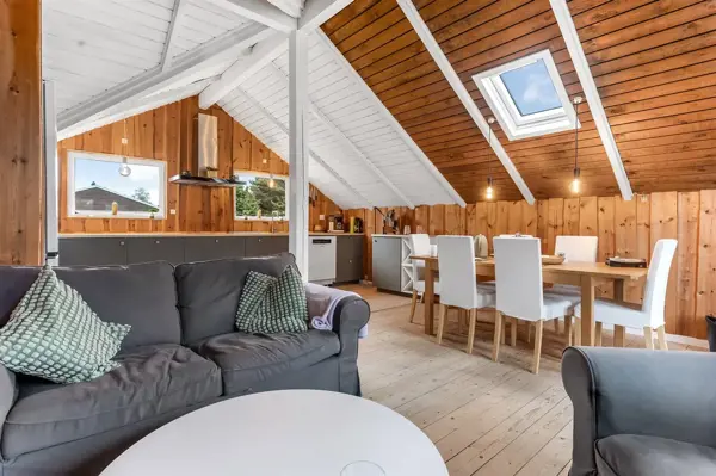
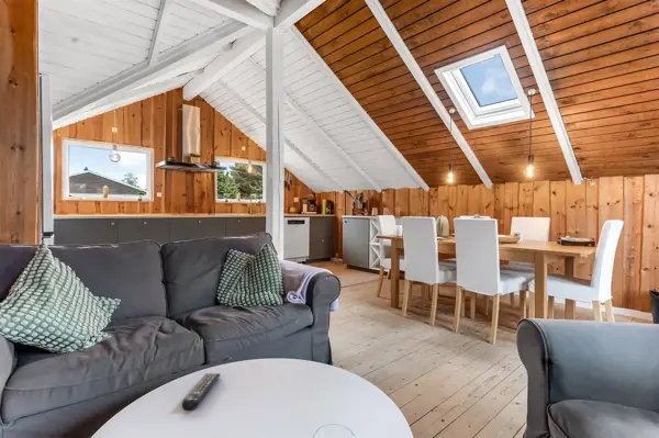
+ remote control [180,372,222,412]
